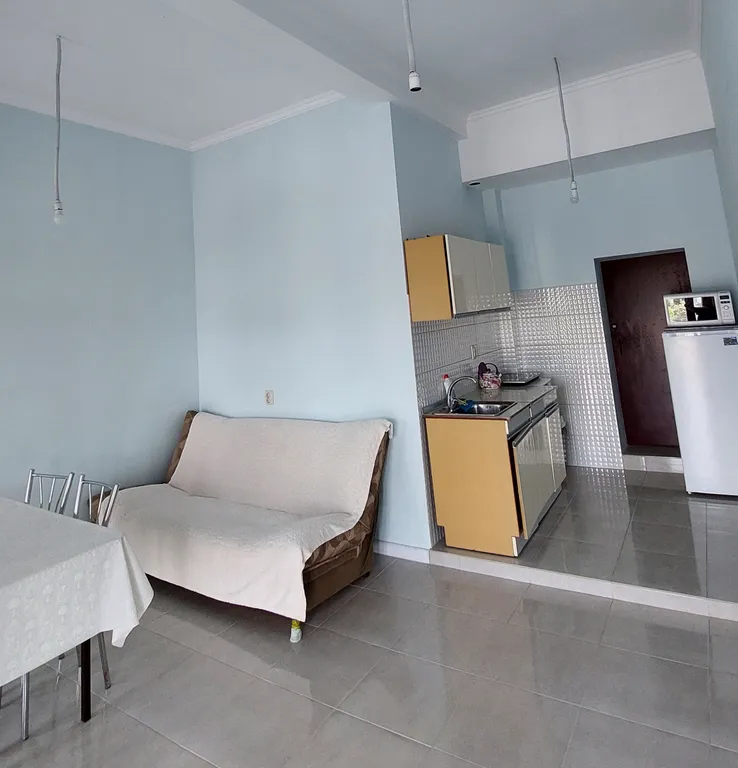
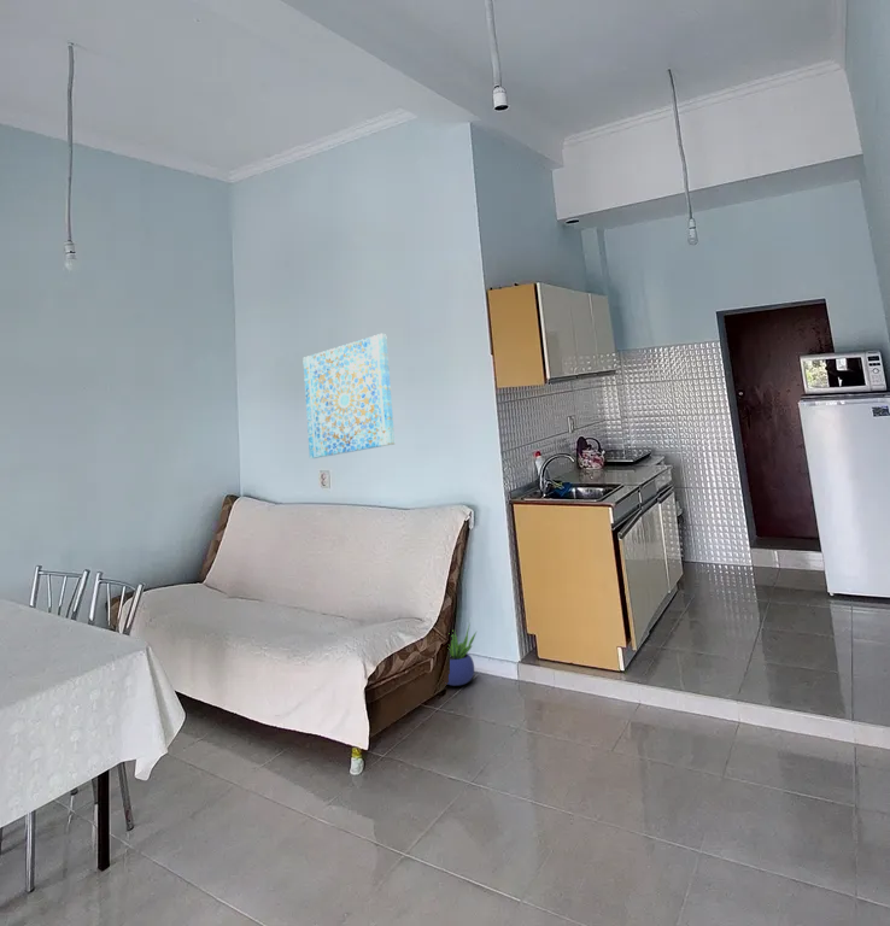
+ wall art [301,333,396,459]
+ potted plant [446,622,478,687]
